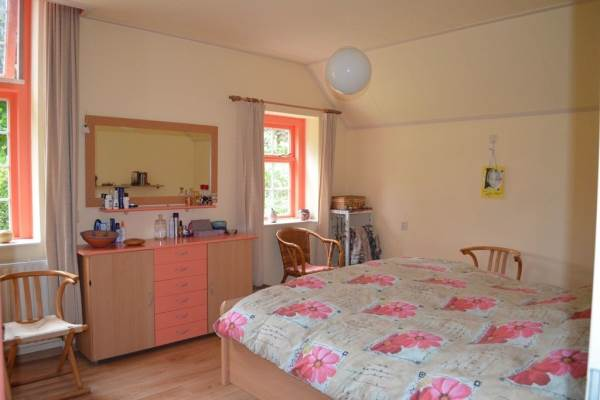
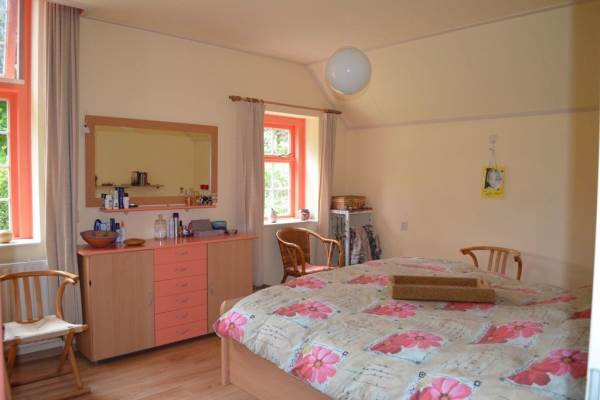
+ serving tray [387,273,496,304]
